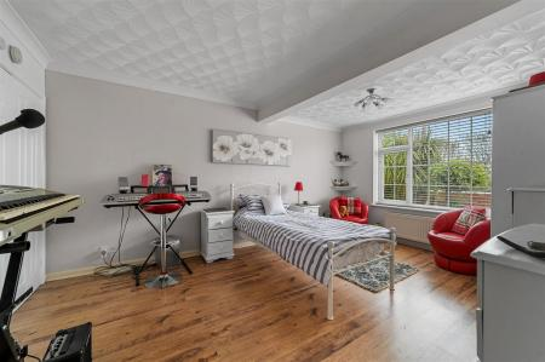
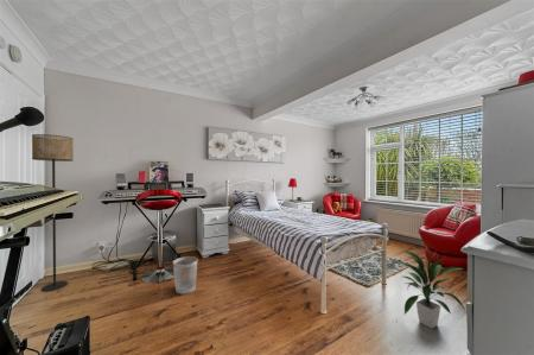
+ indoor plant [396,249,466,330]
+ wastebasket [172,255,199,296]
+ floor lamp [31,133,75,293]
